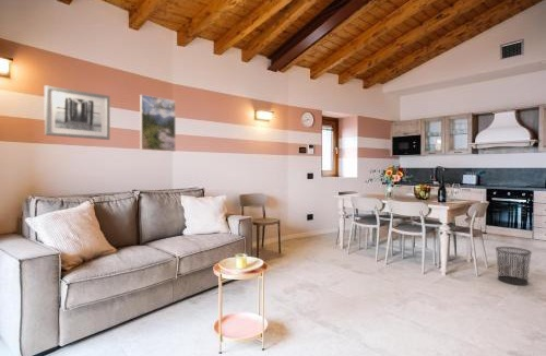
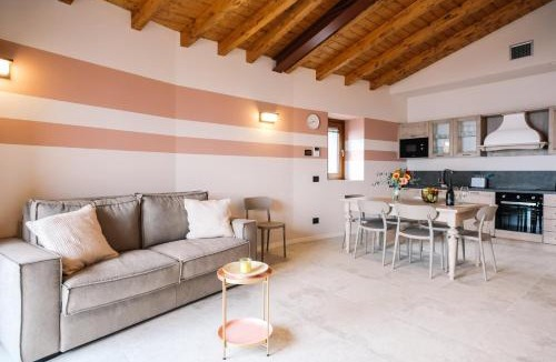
- trash can [494,246,533,286]
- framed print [139,94,177,153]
- wall art [44,84,111,141]
